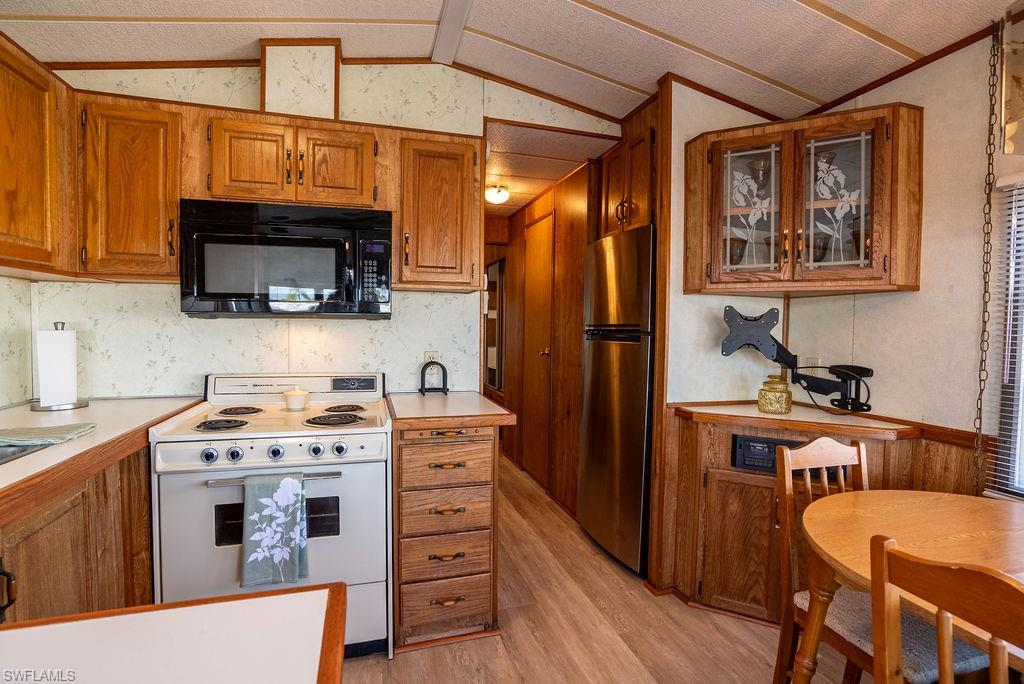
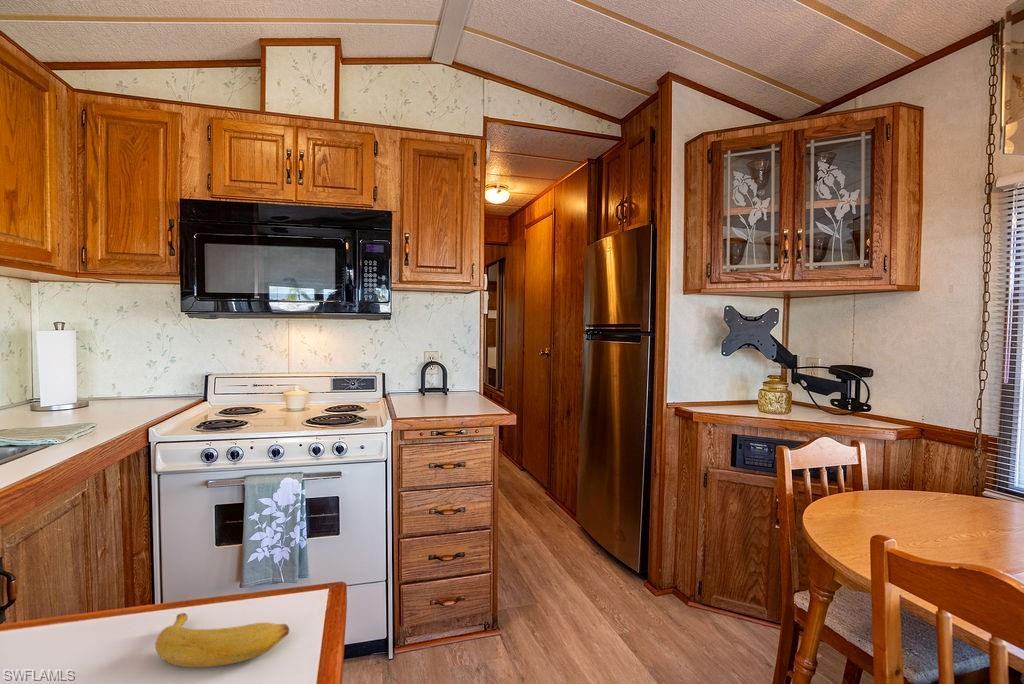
+ banana [154,612,290,668]
